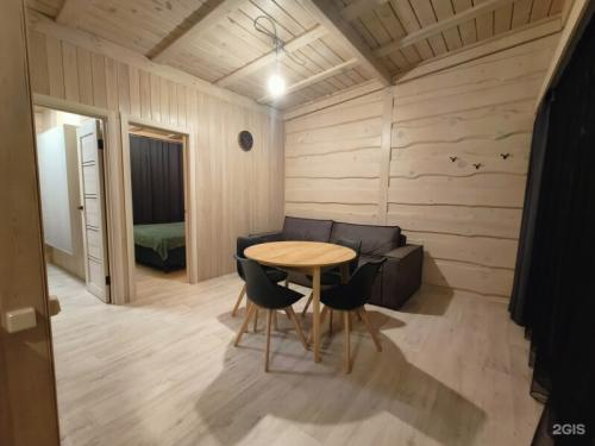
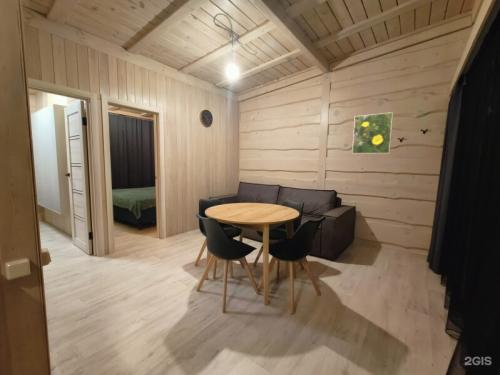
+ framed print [351,111,394,155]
